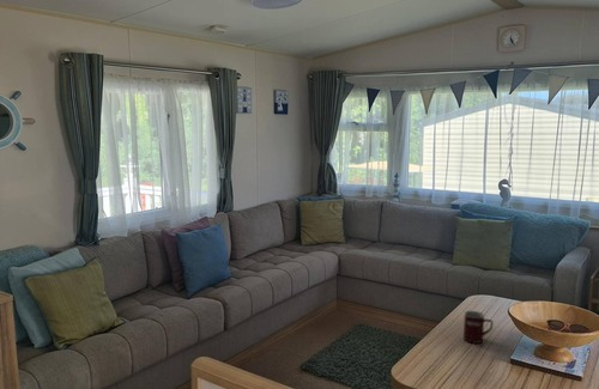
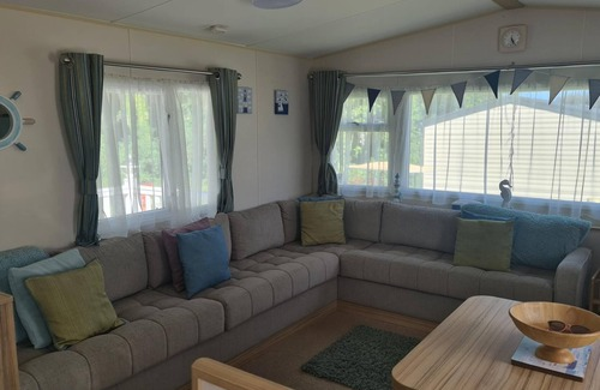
- mug [462,310,494,345]
